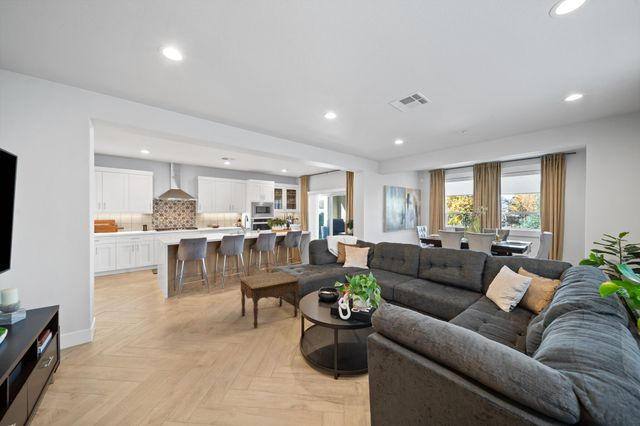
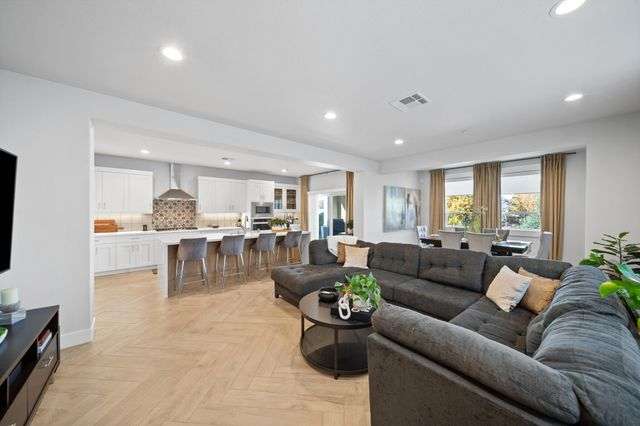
- side table [238,270,301,329]
